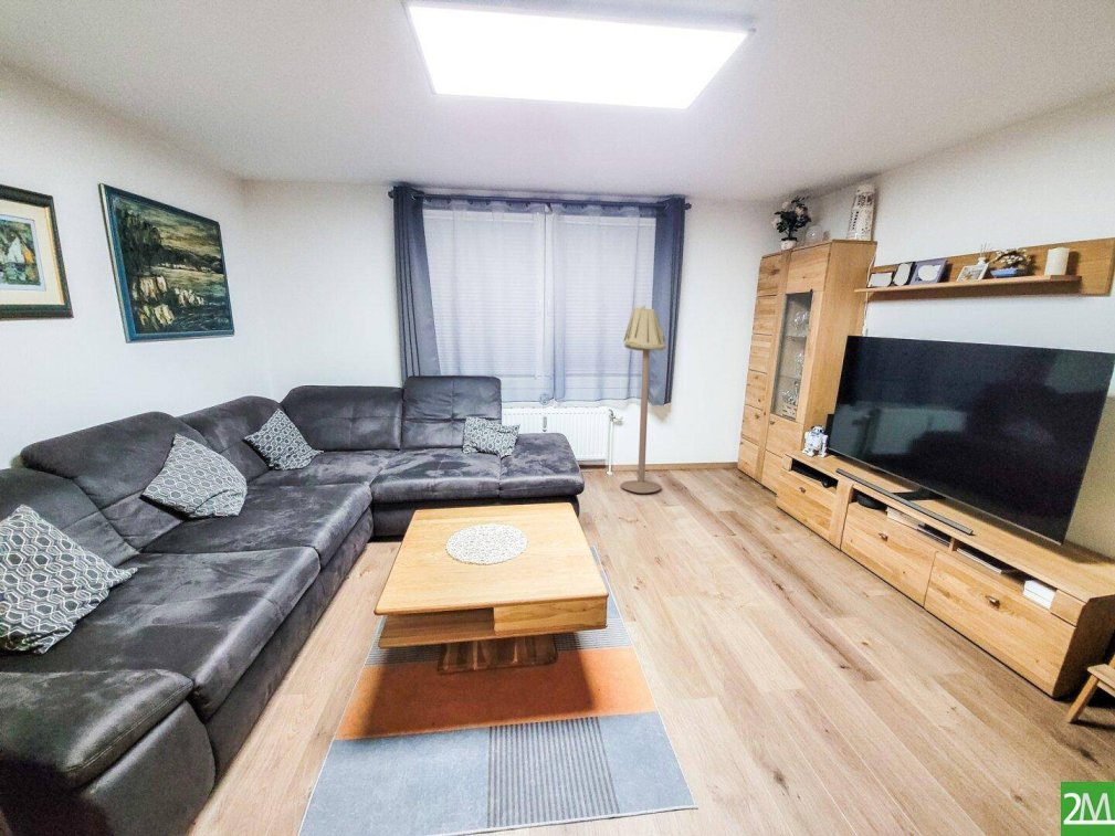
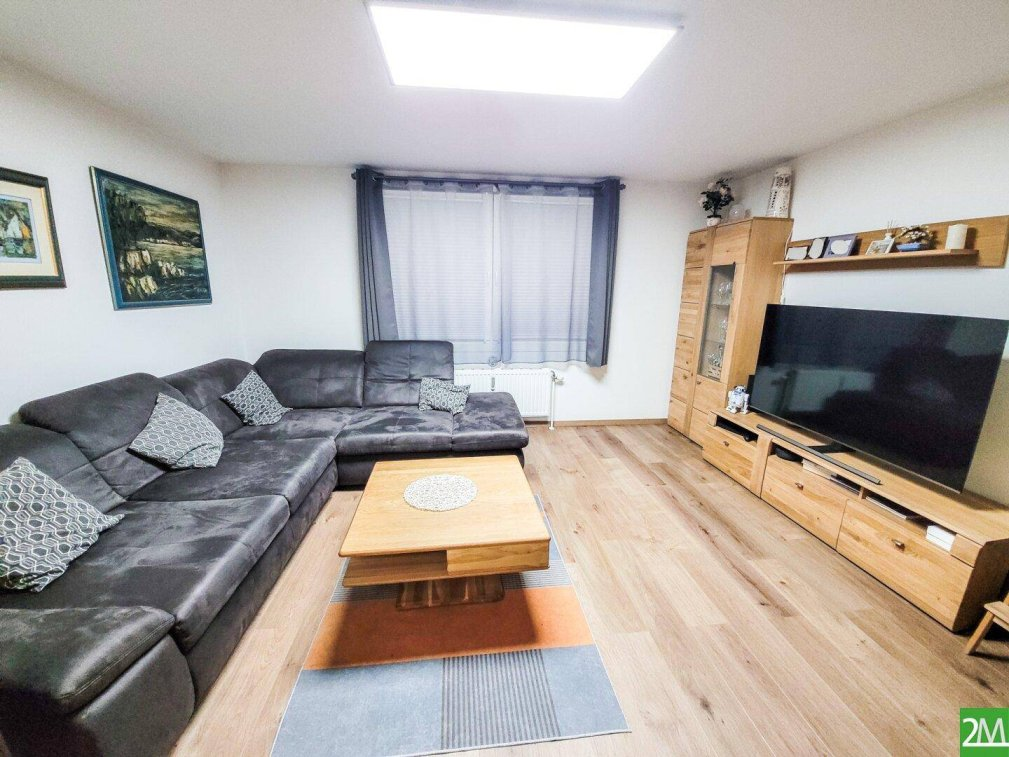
- floor lamp [620,304,666,494]
